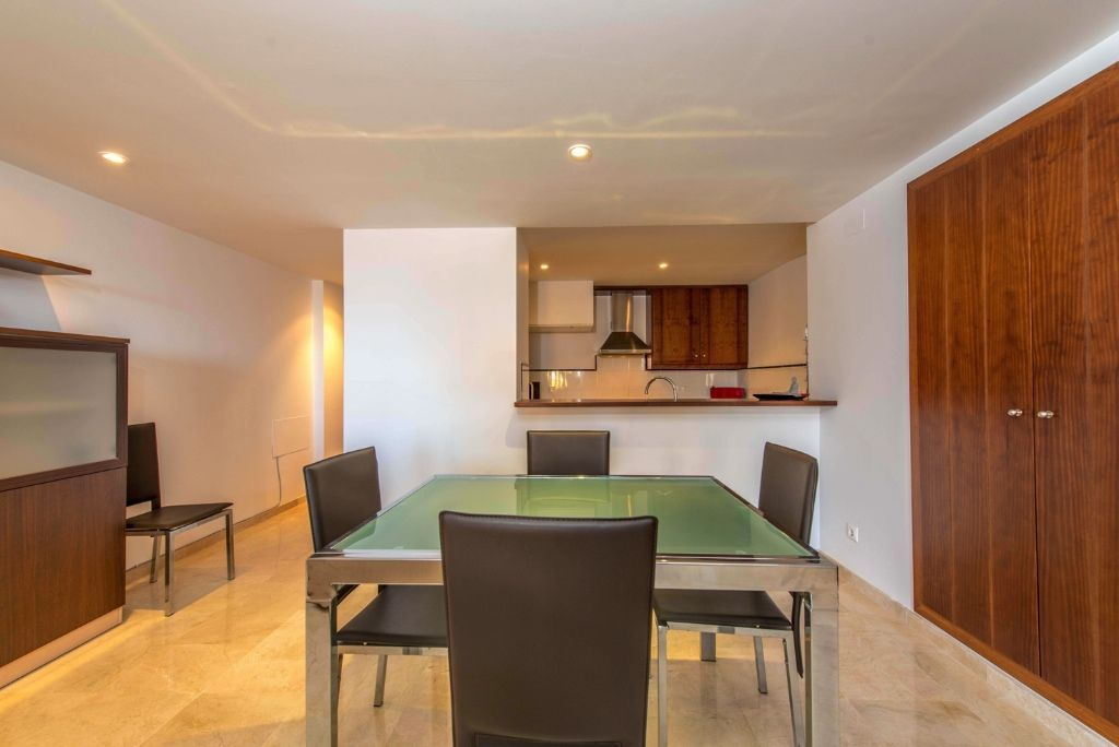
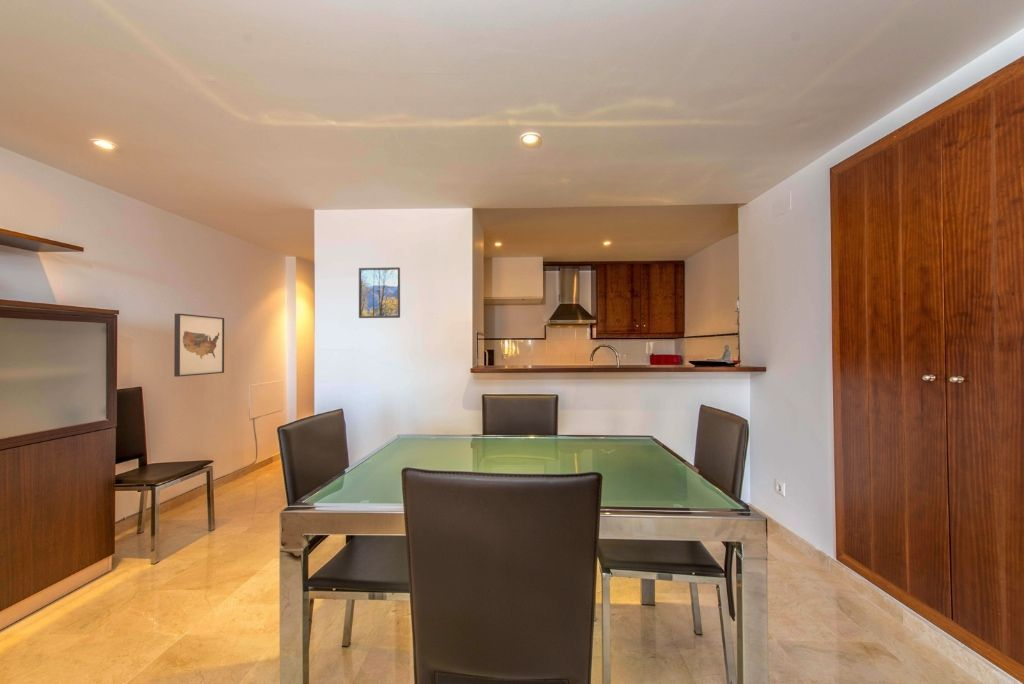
+ wall art [173,313,225,378]
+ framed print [358,266,401,319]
